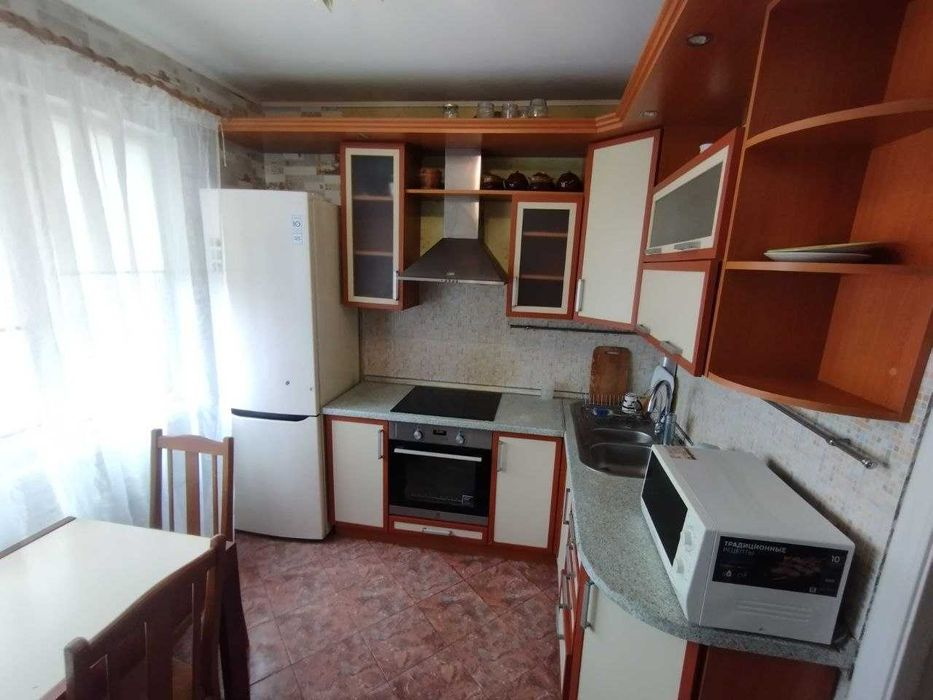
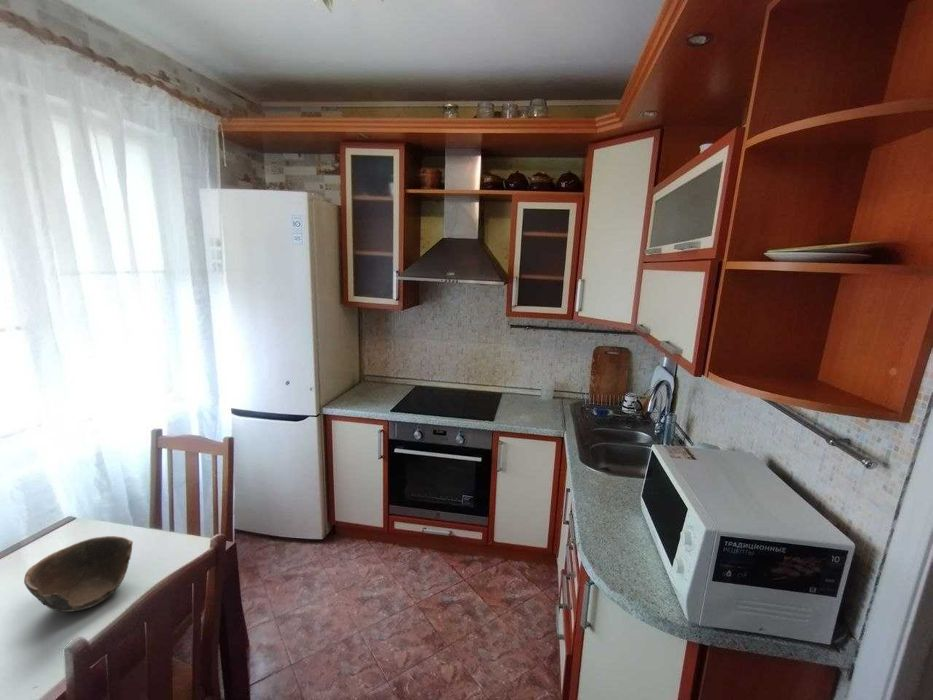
+ bowl [23,535,134,613]
